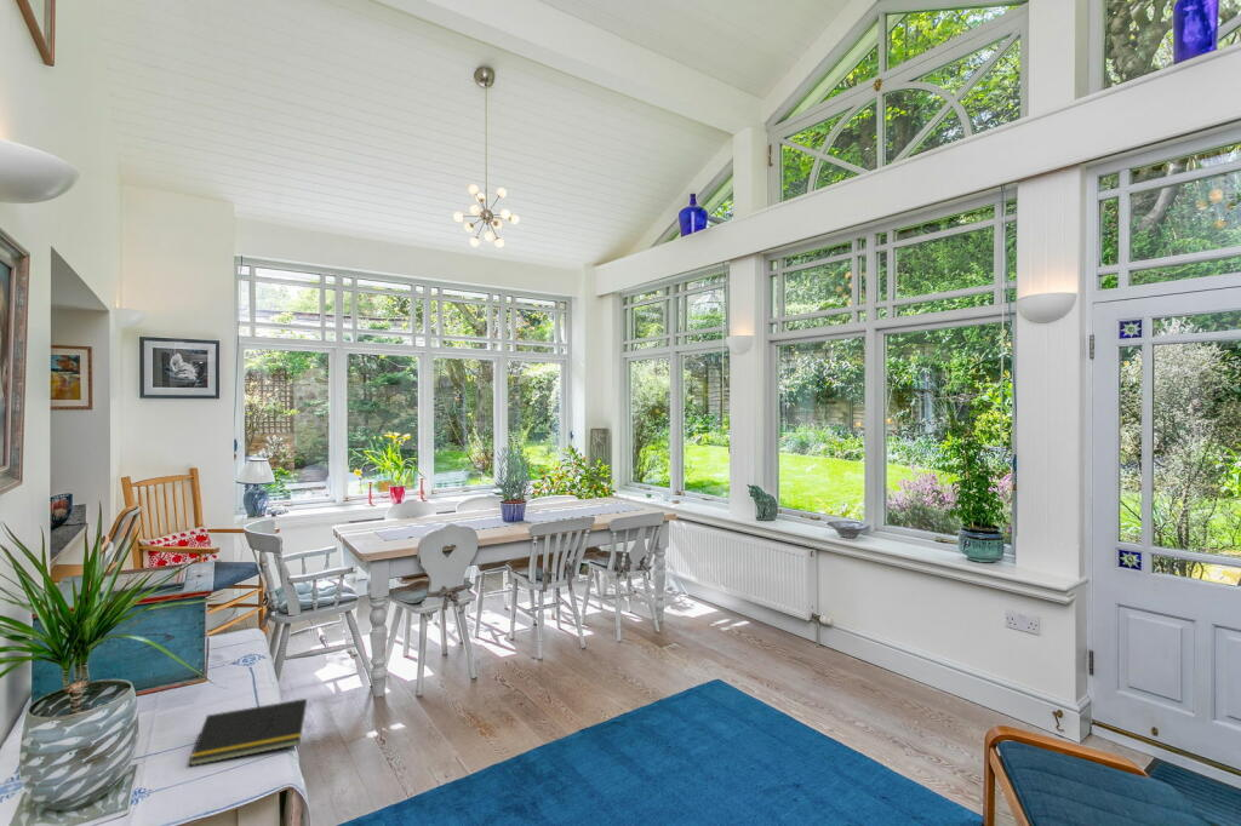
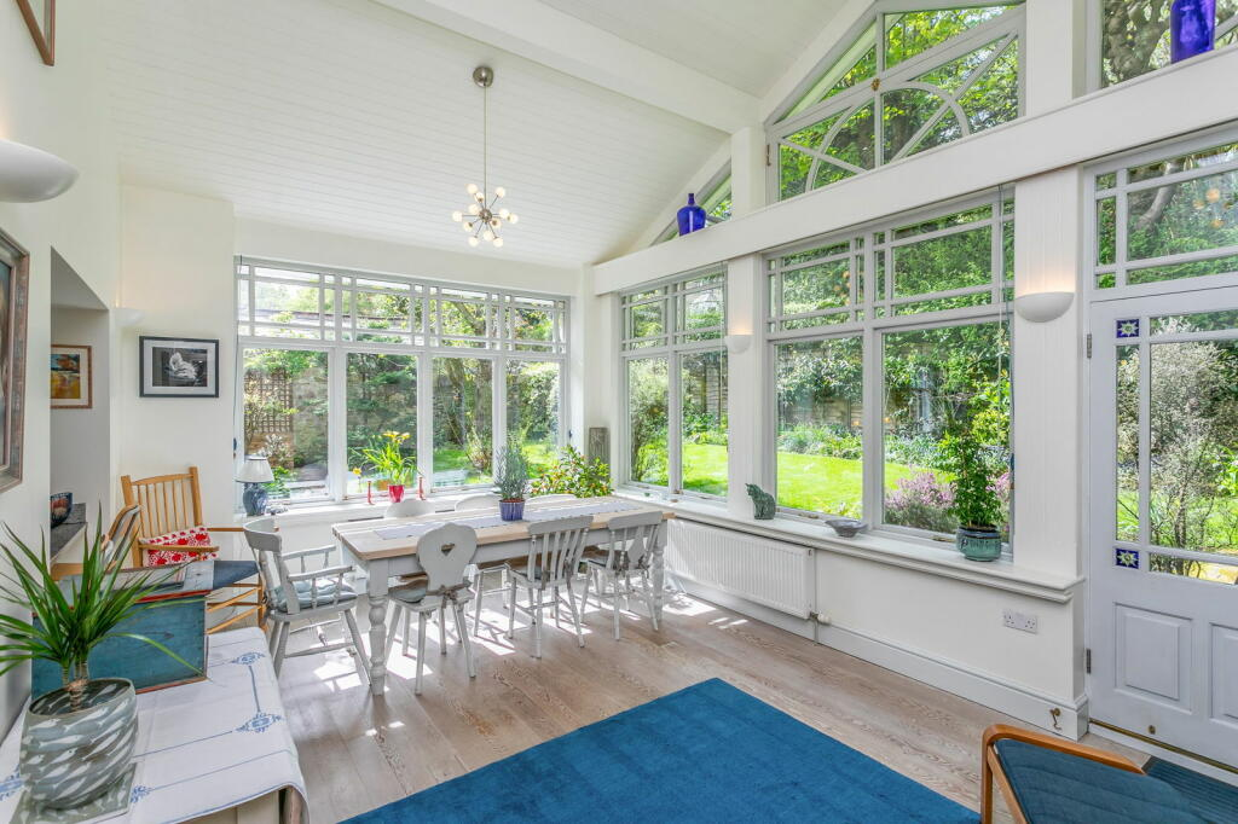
- notepad [188,698,308,768]
